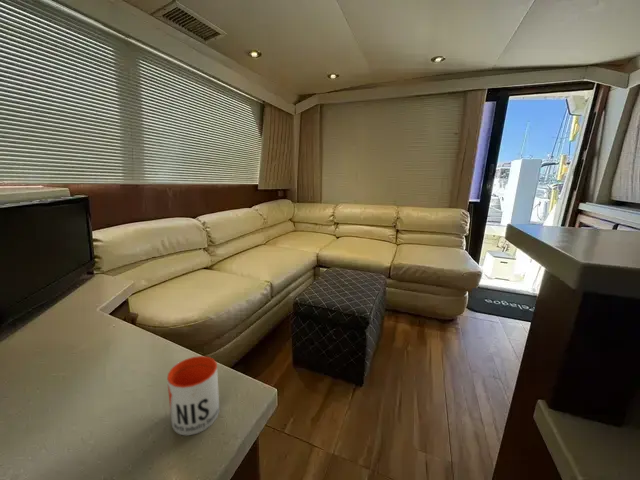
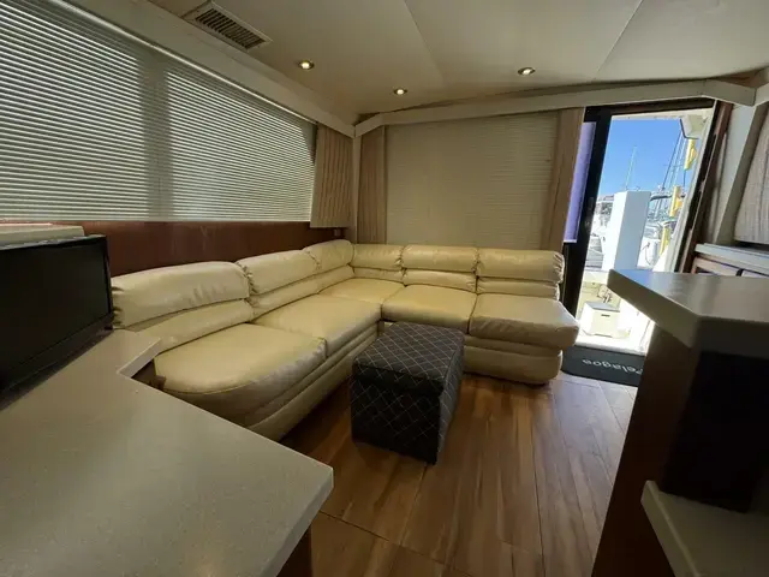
- mug [166,355,220,437]
